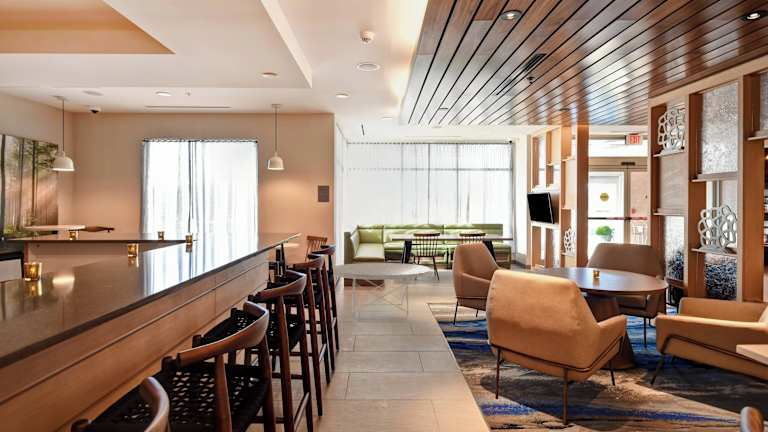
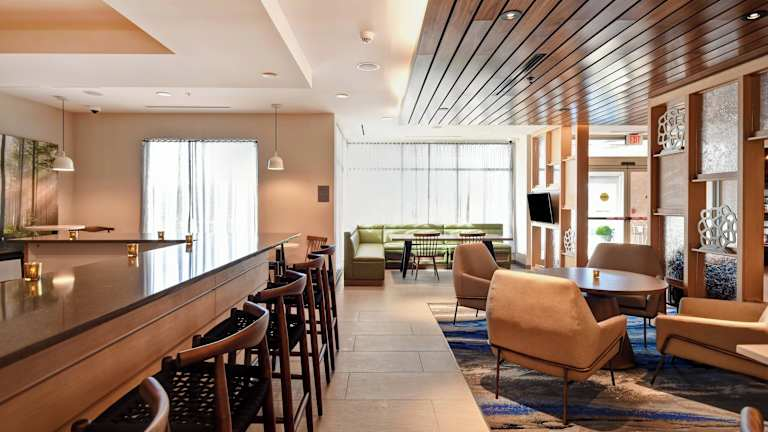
- coffee table [332,262,431,320]
